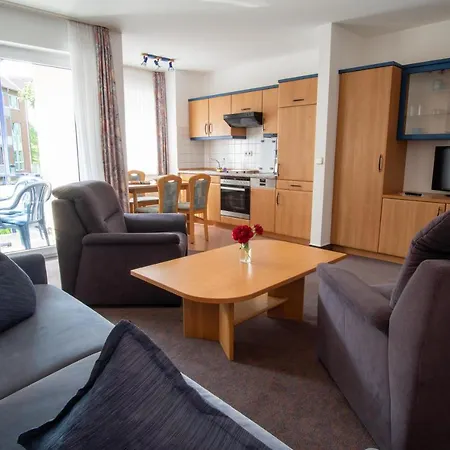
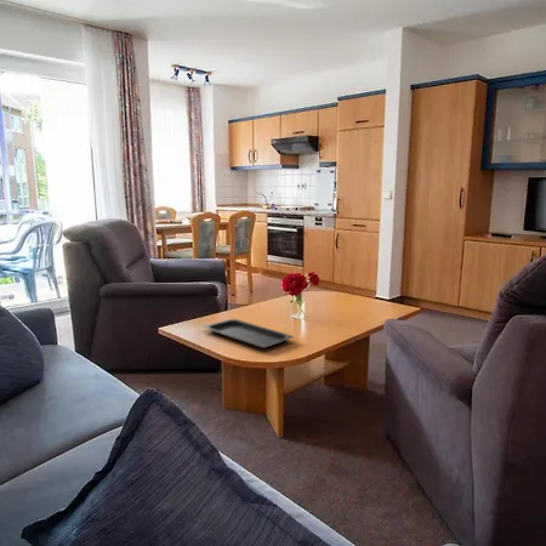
+ serving tray [203,318,295,349]
